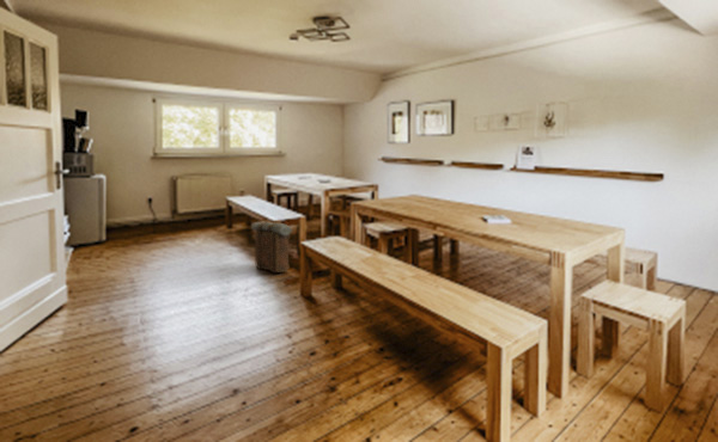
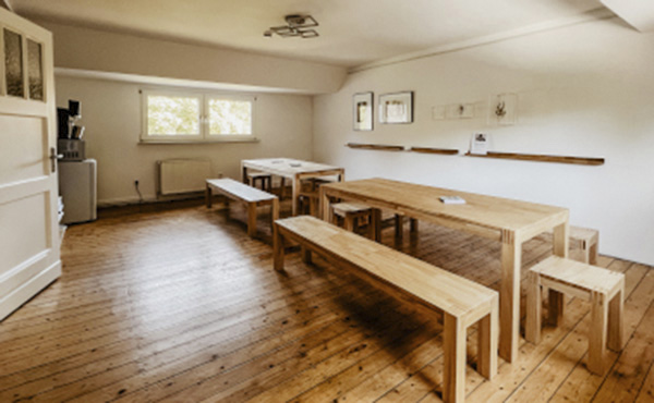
- backpack [250,219,293,274]
